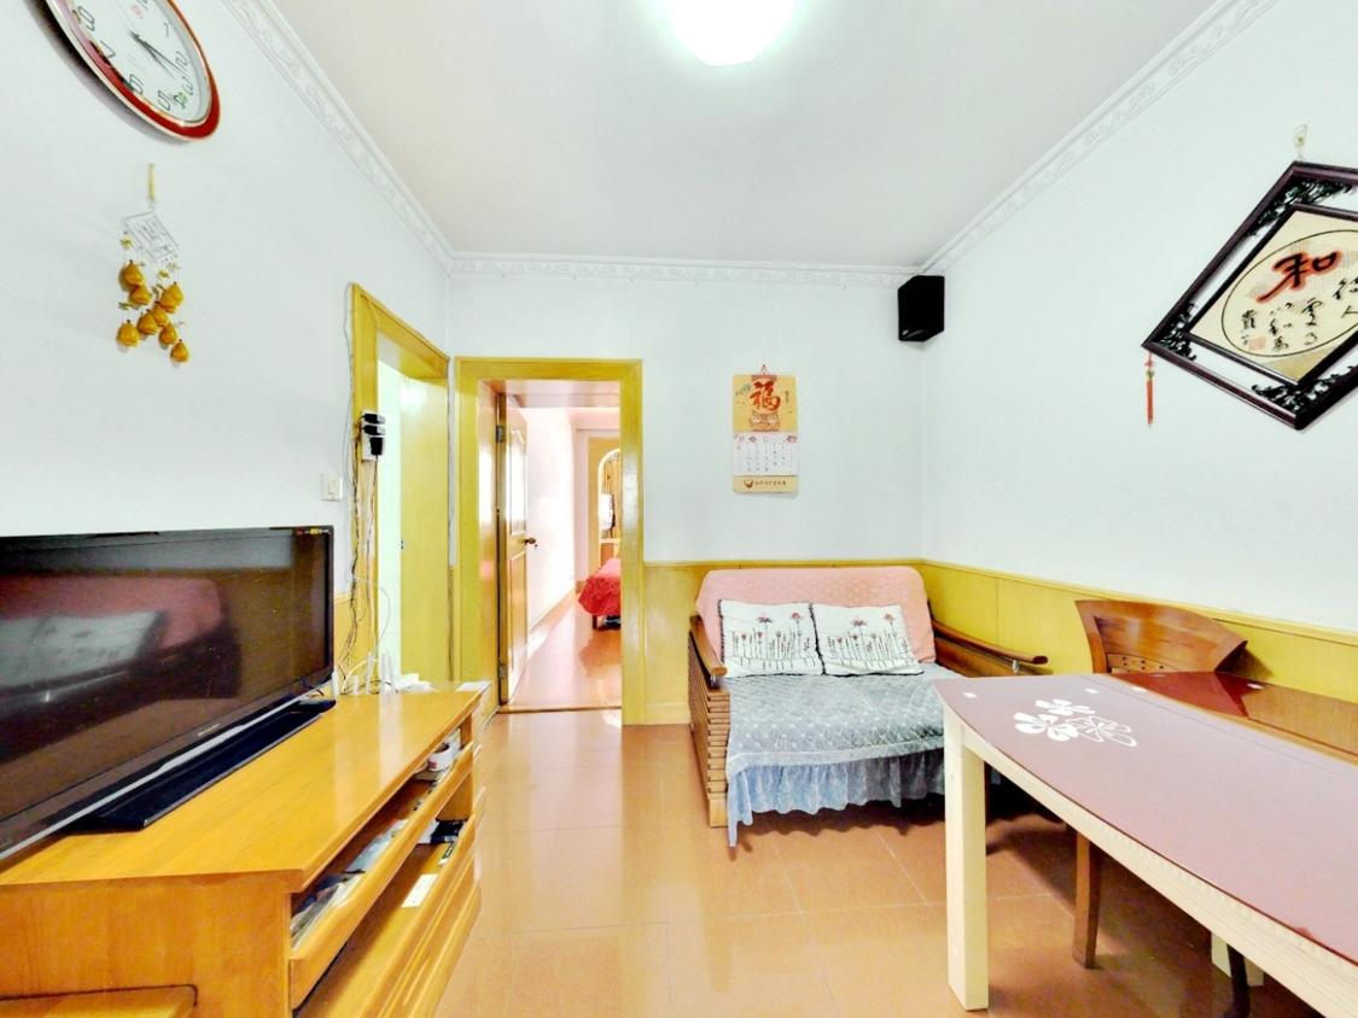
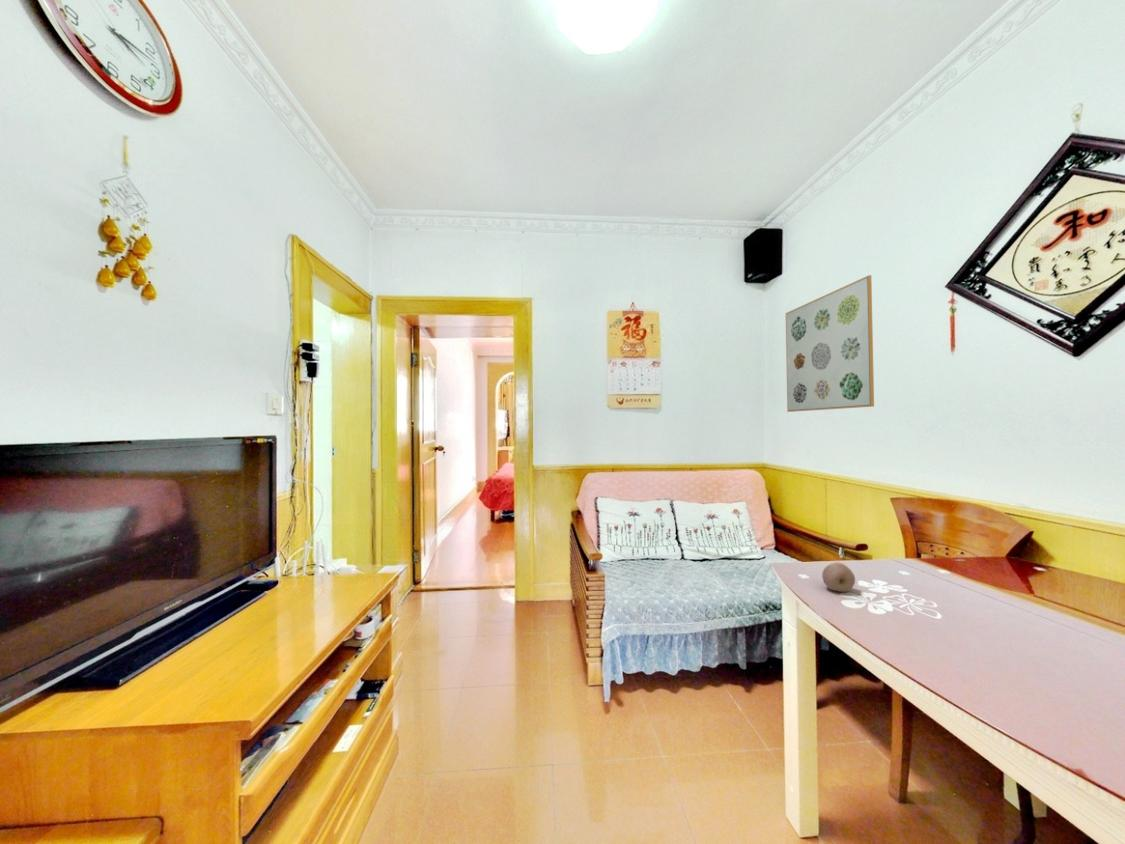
+ wall art [785,274,875,413]
+ fruit [821,562,856,593]
